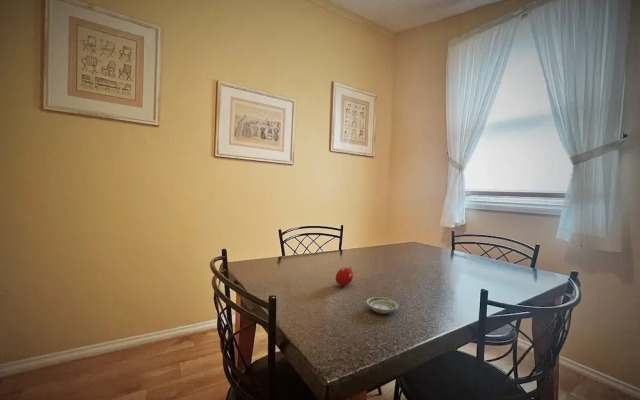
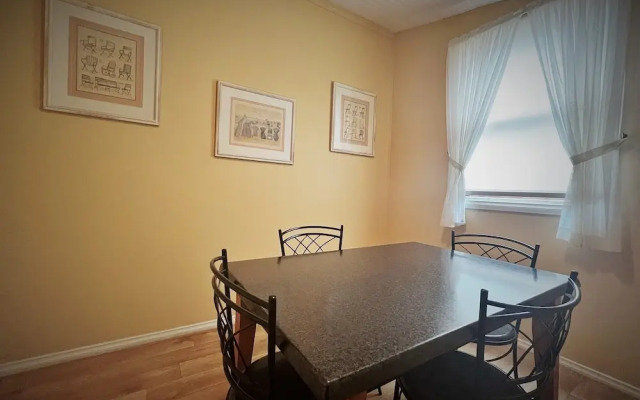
- saucer [365,296,399,315]
- fruit [335,267,354,287]
